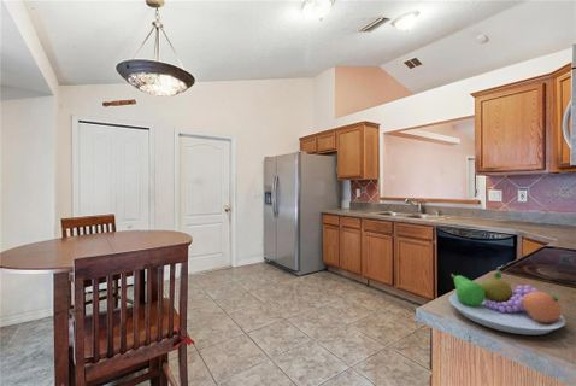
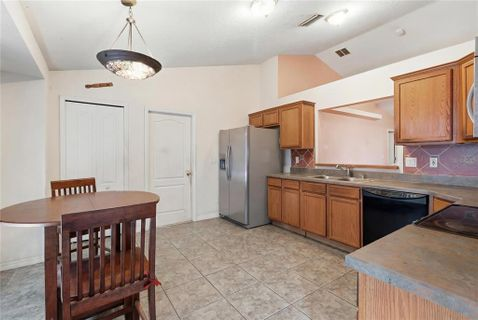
- fruit bowl [448,271,566,337]
